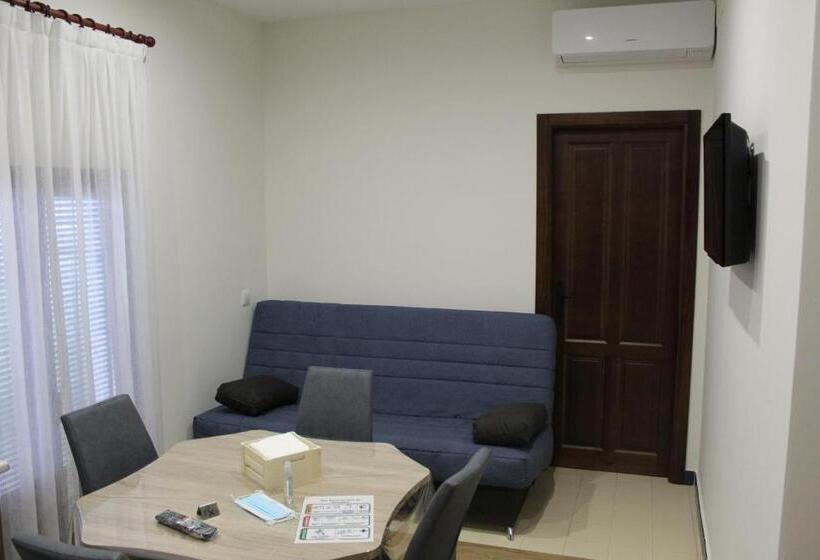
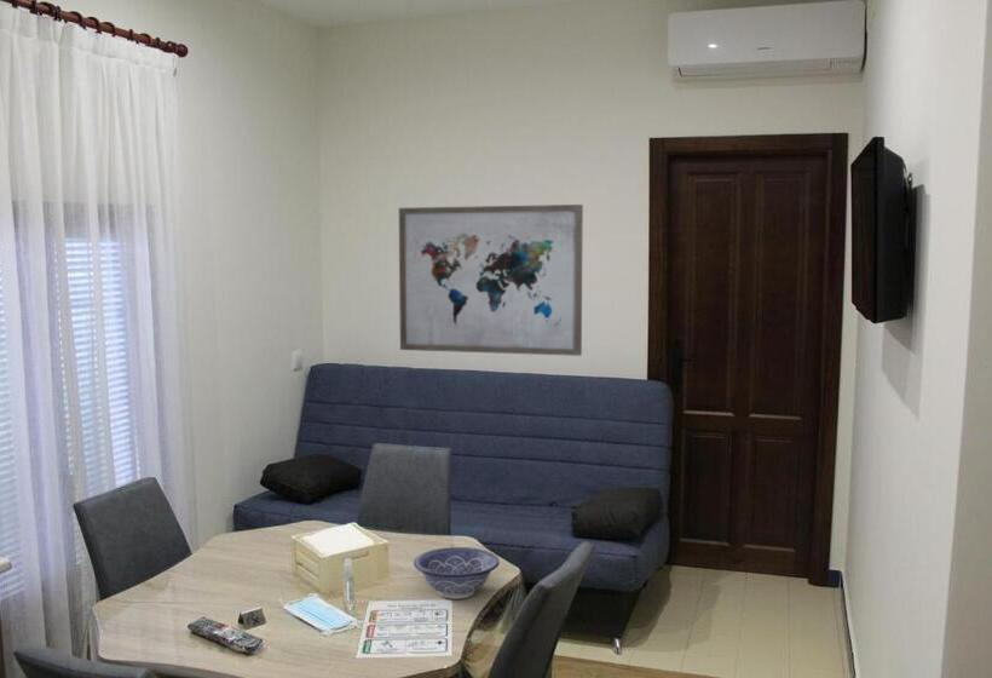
+ wall art [398,203,584,357]
+ decorative bowl [413,546,501,601]
